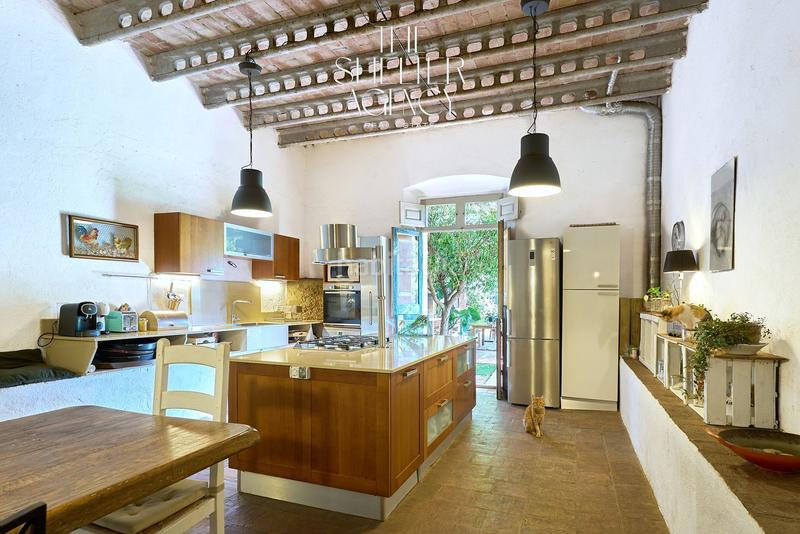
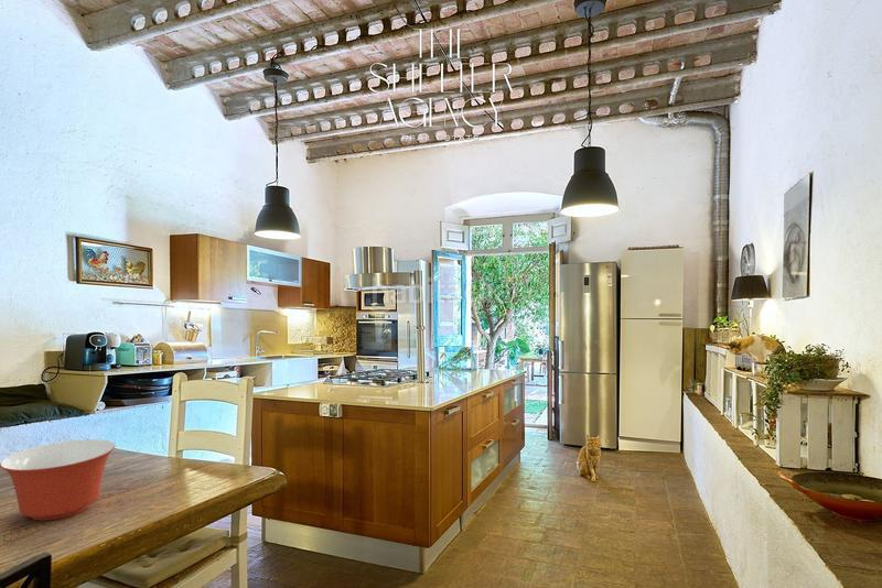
+ mixing bowl [0,438,116,521]
